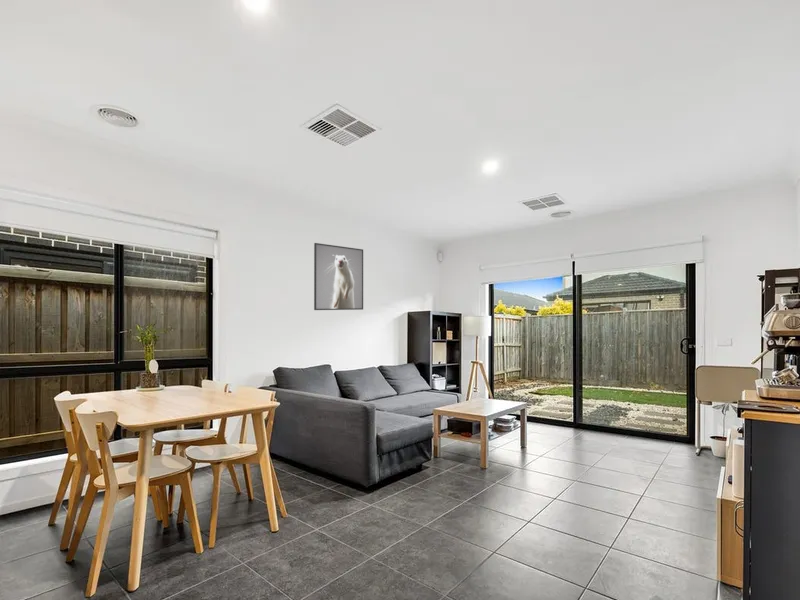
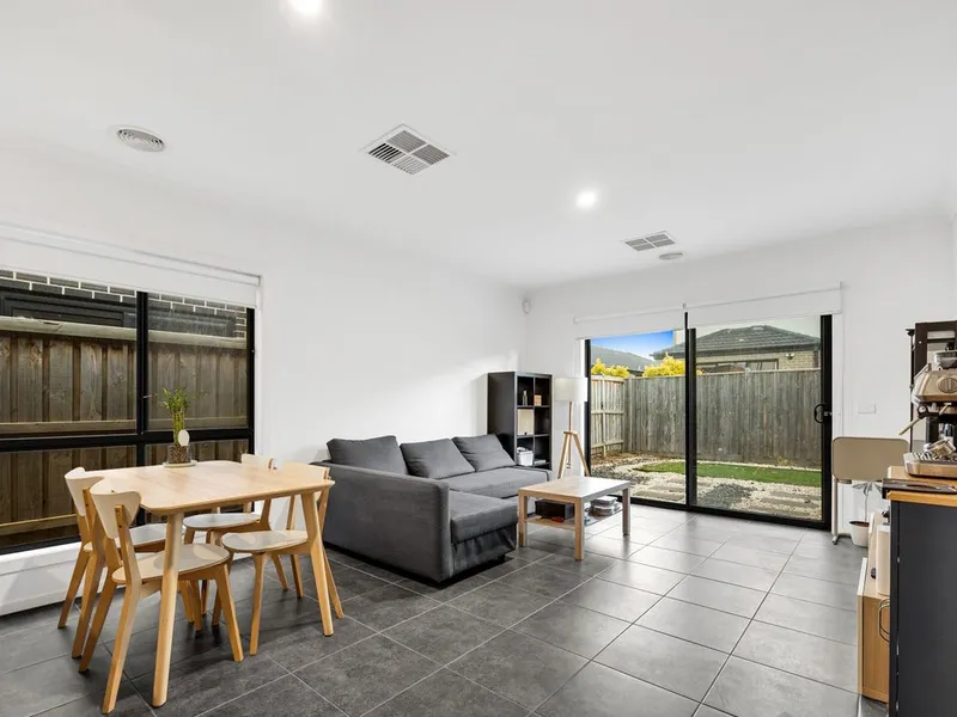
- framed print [313,242,364,311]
